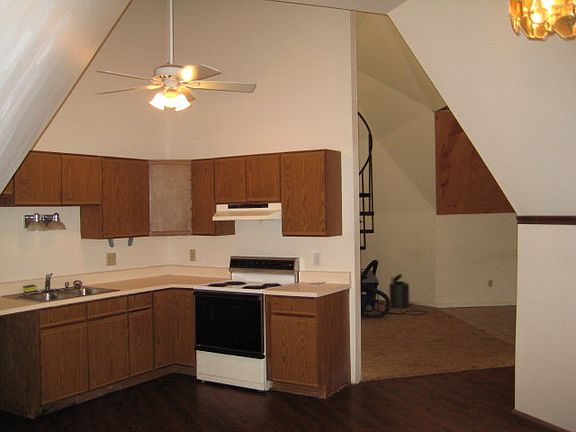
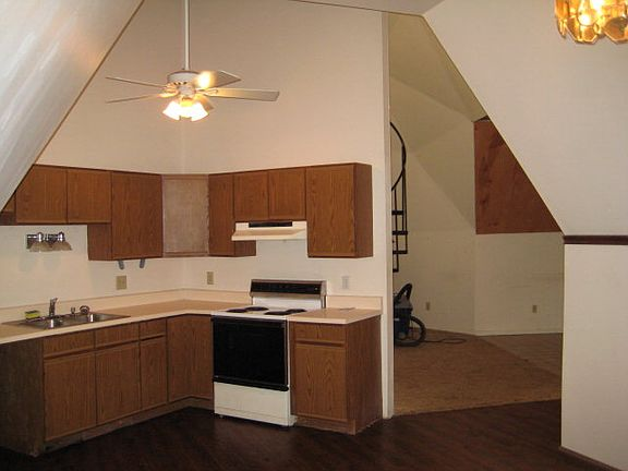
- trash can [388,273,410,309]
